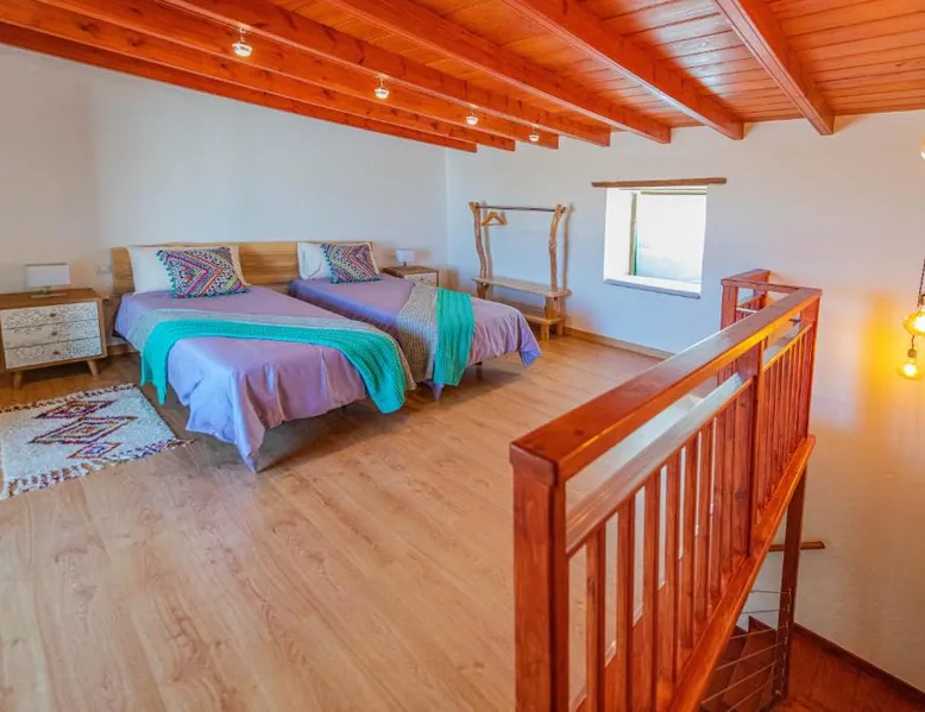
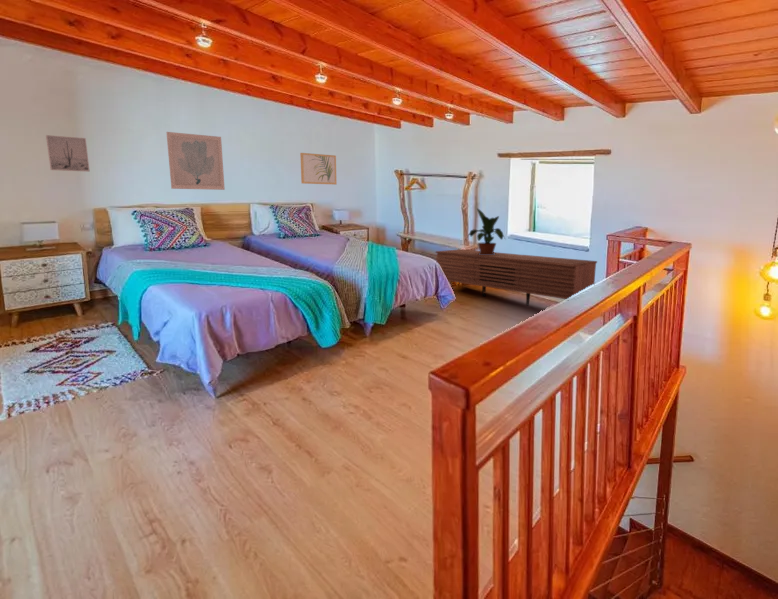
+ wall art [165,131,226,191]
+ wall art [45,134,90,173]
+ wall art [299,152,338,186]
+ sideboard [435,248,598,307]
+ potted plant [465,207,507,255]
